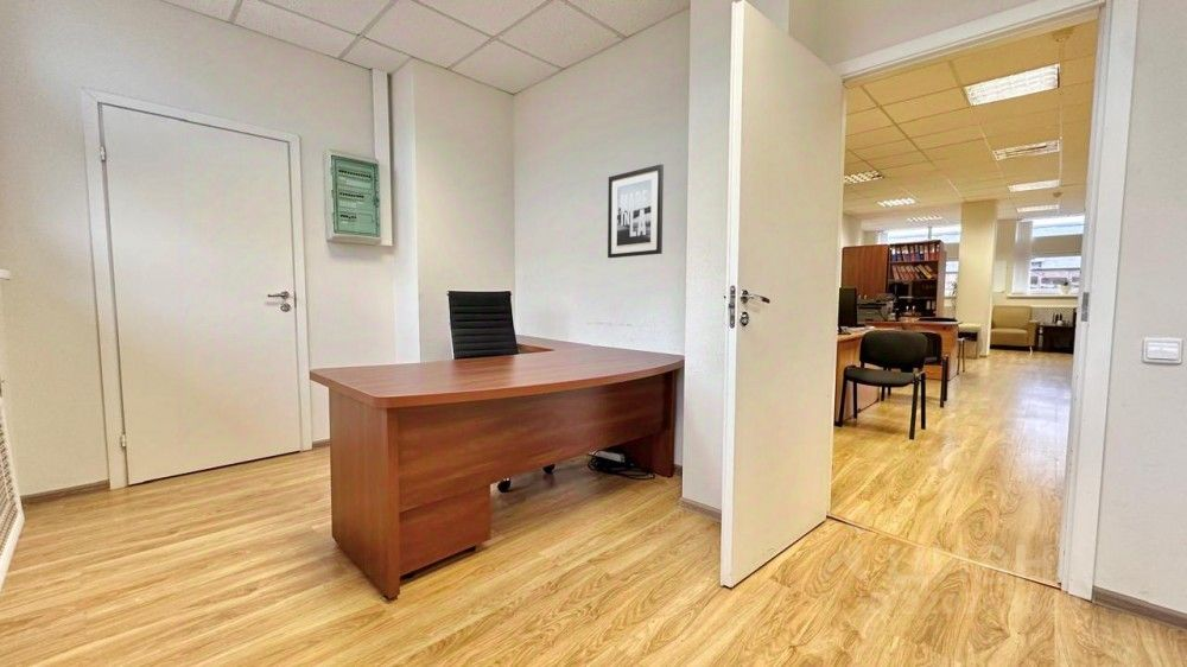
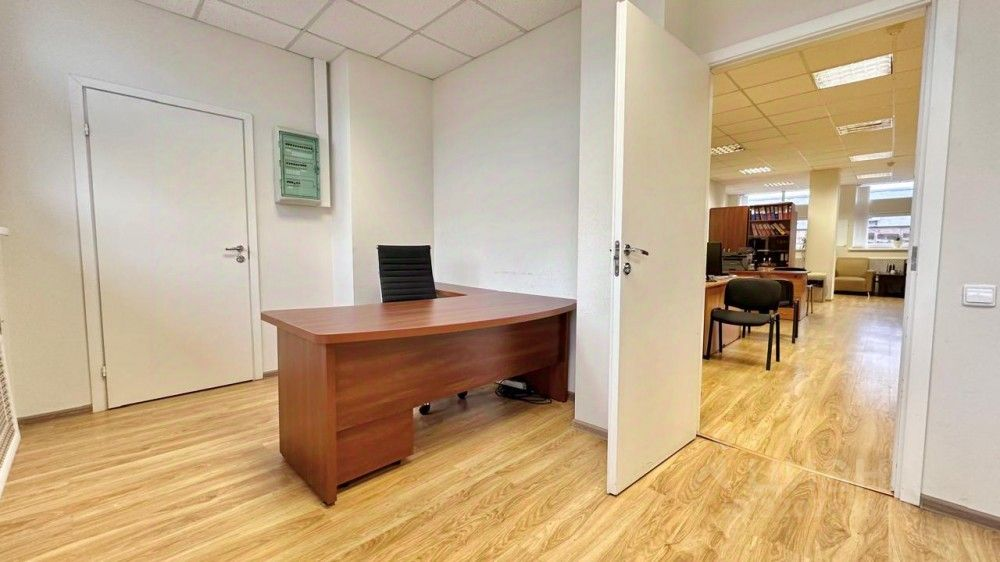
- wall art [607,163,665,259]
